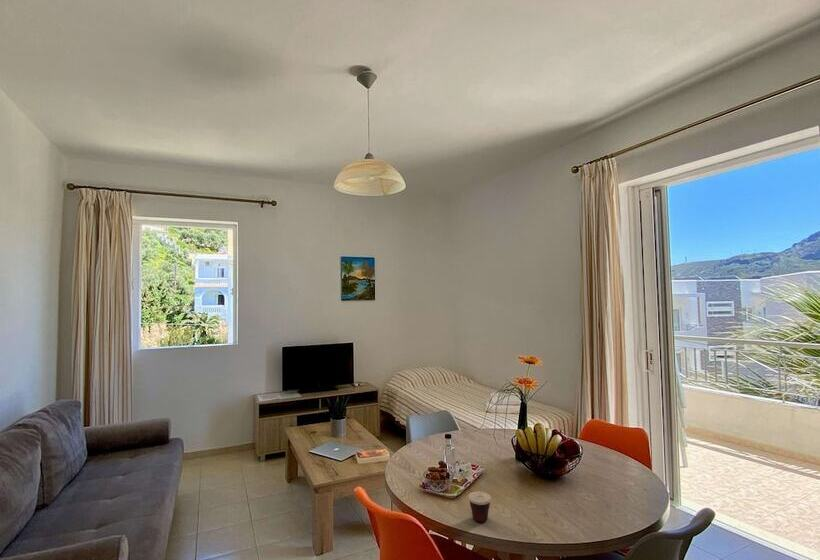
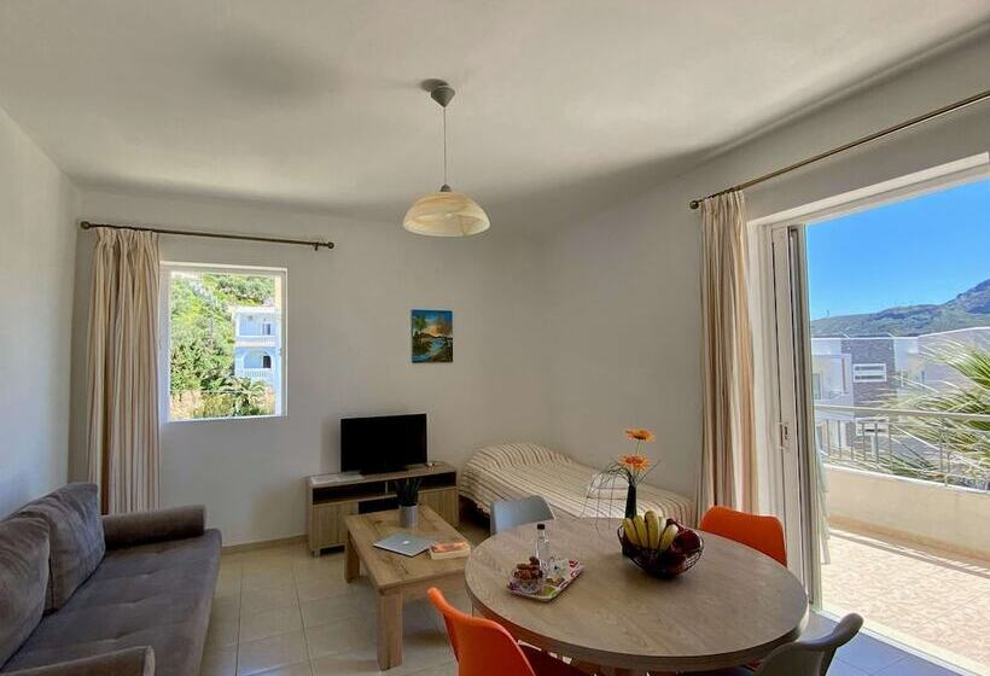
- cup [468,469,492,523]
